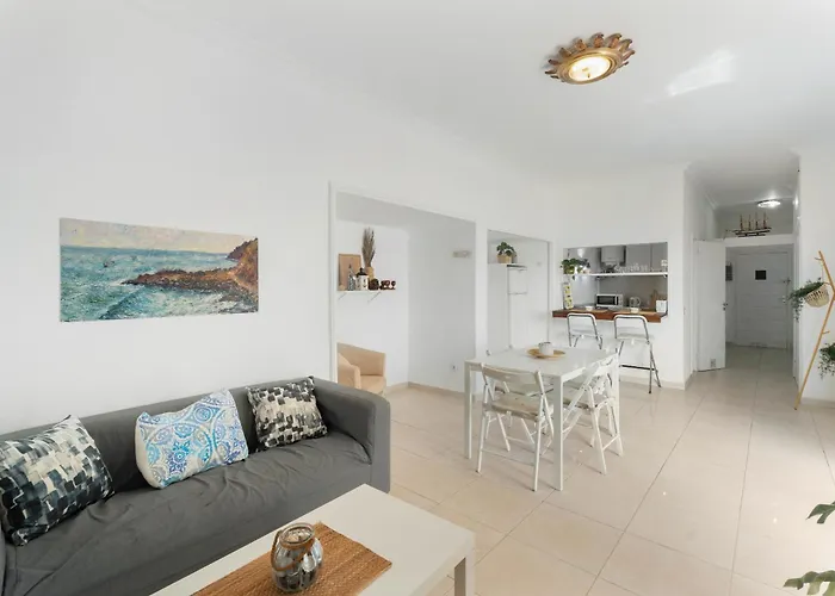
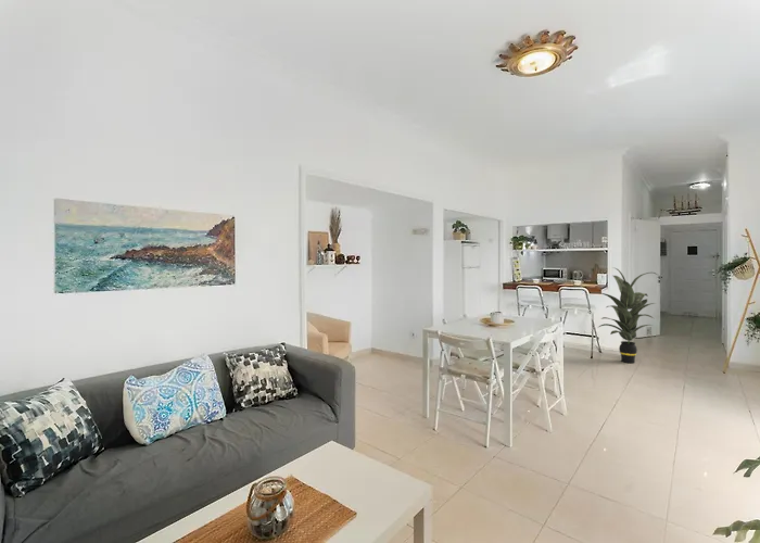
+ indoor plant [591,266,658,364]
